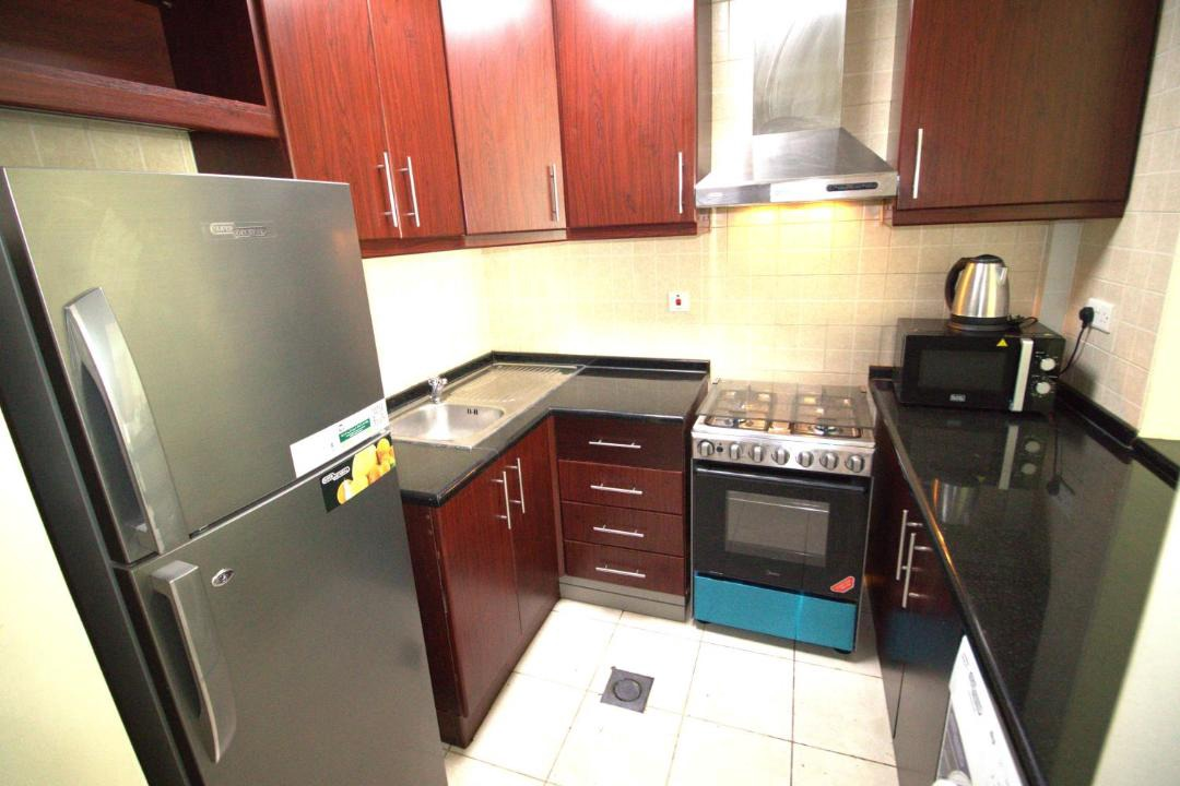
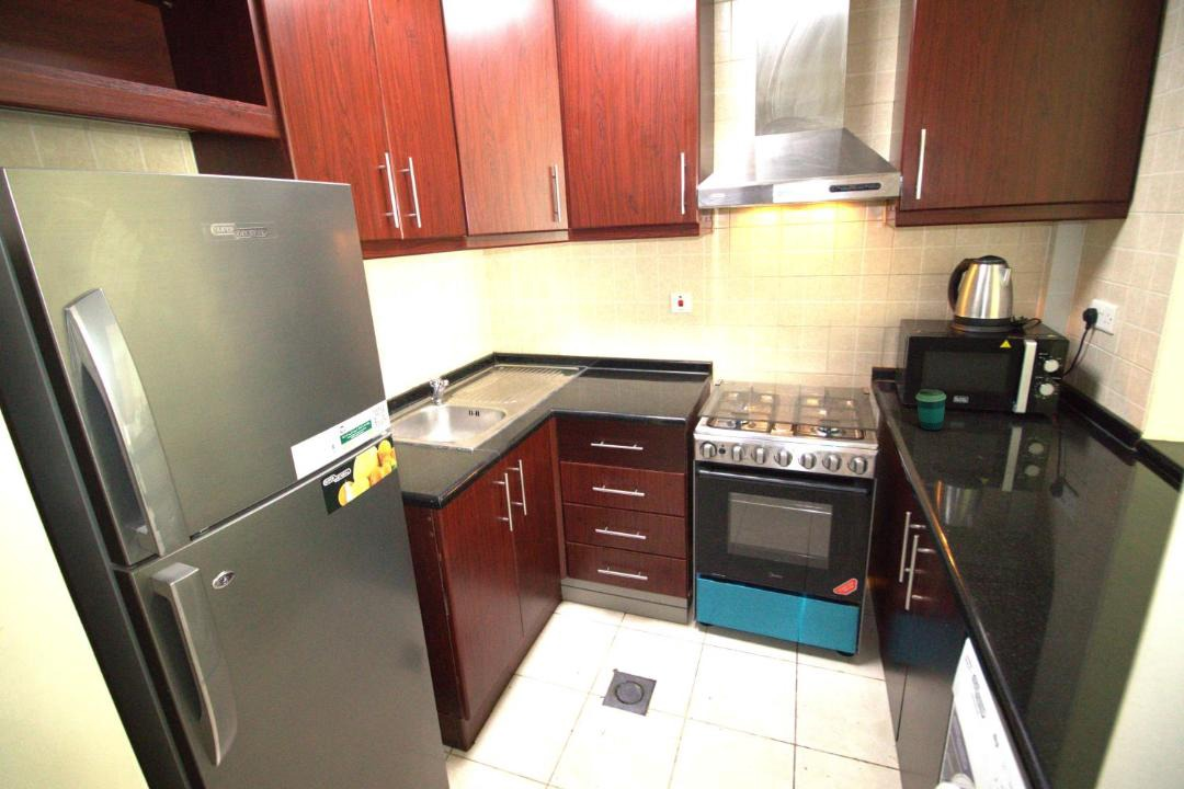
+ cup [915,388,947,432]
